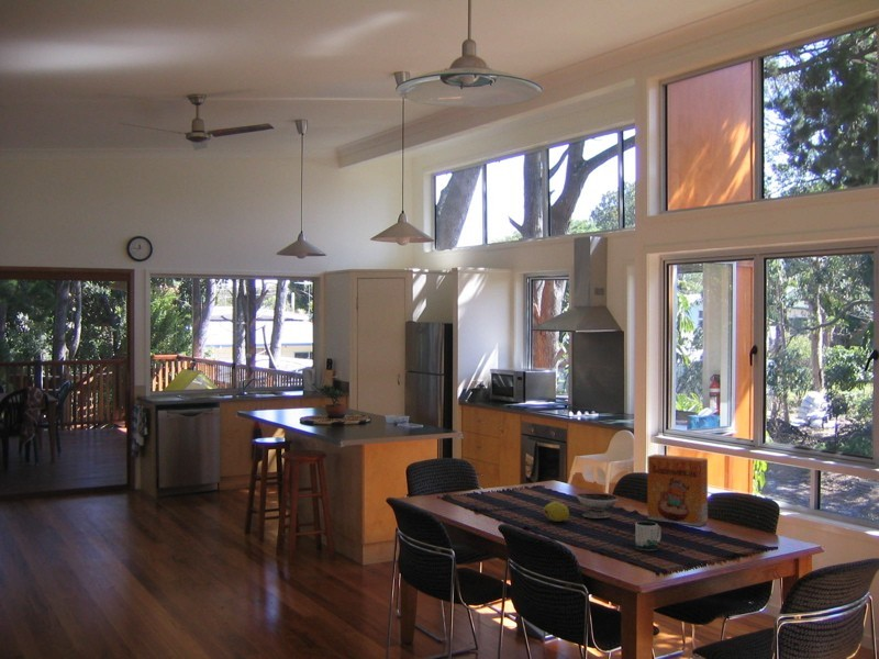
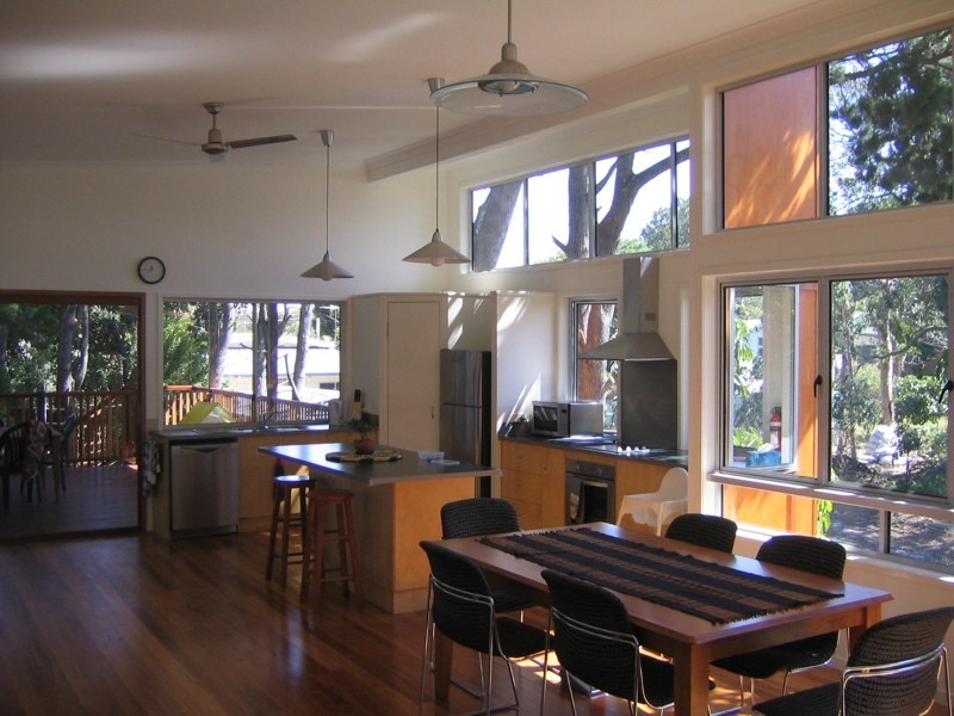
- bowl [576,493,619,520]
- mug [634,521,663,551]
- fruit [543,501,570,523]
- cereal box [646,454,709,527]
